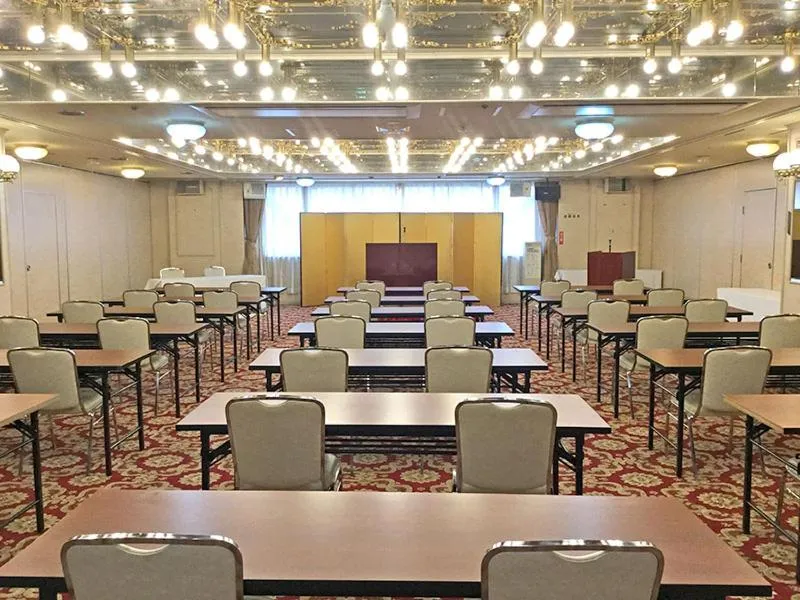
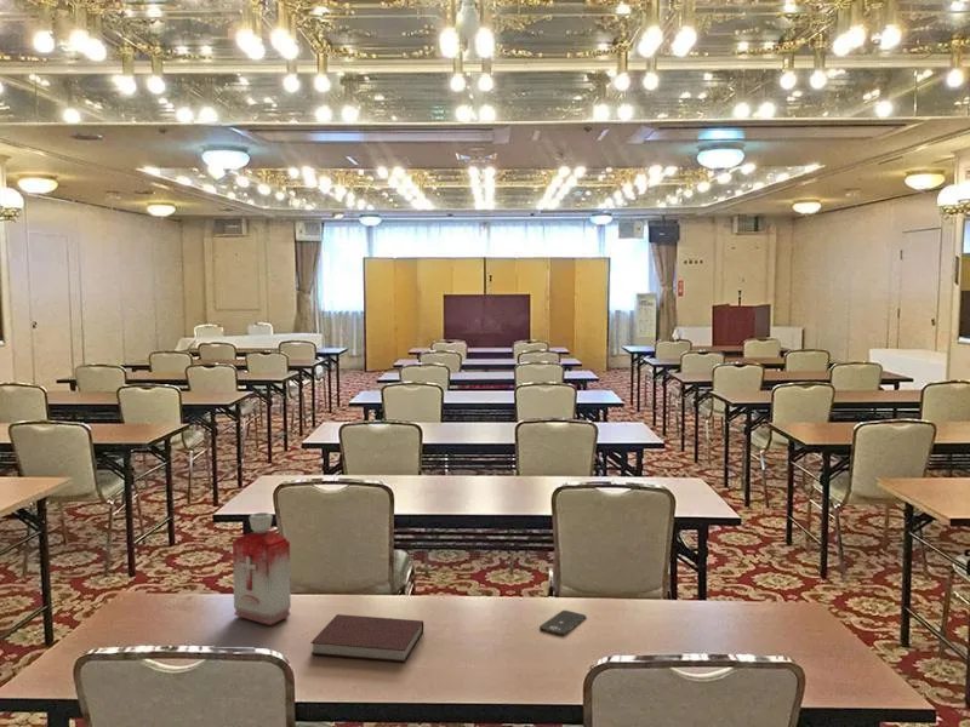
+ notebook [309,613,424,663]
+ smartphone [538,609,587,636]
+ bottle [232,511,292,626]
